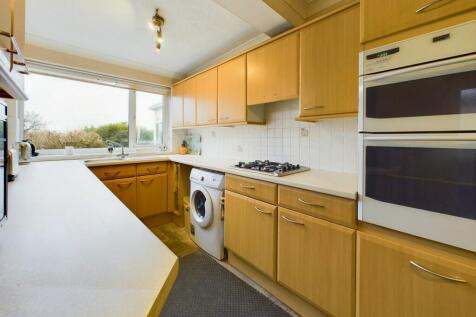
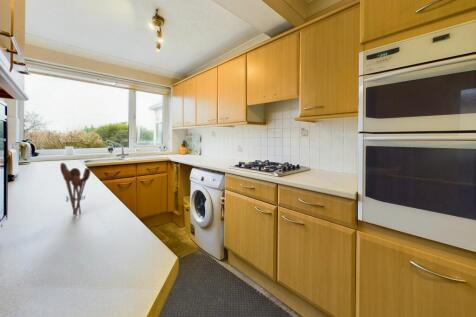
+ utensil holder [59,162,91,217]
